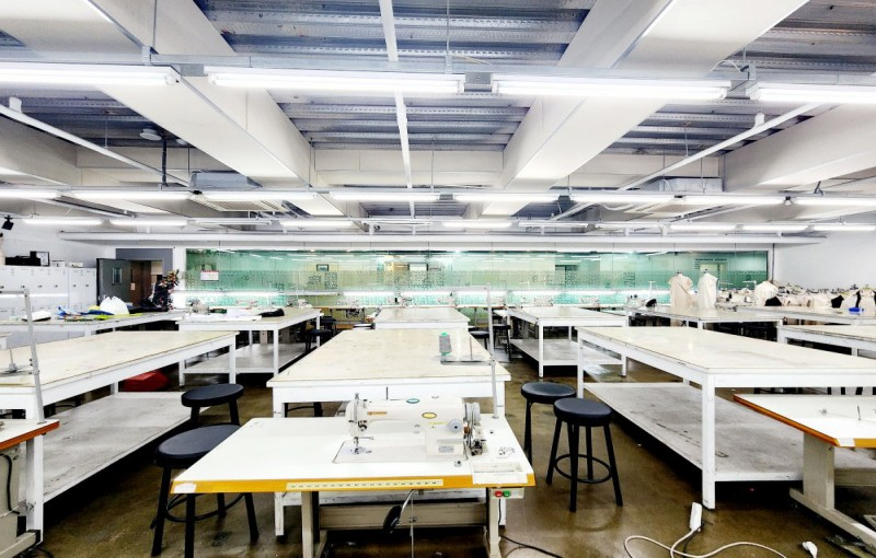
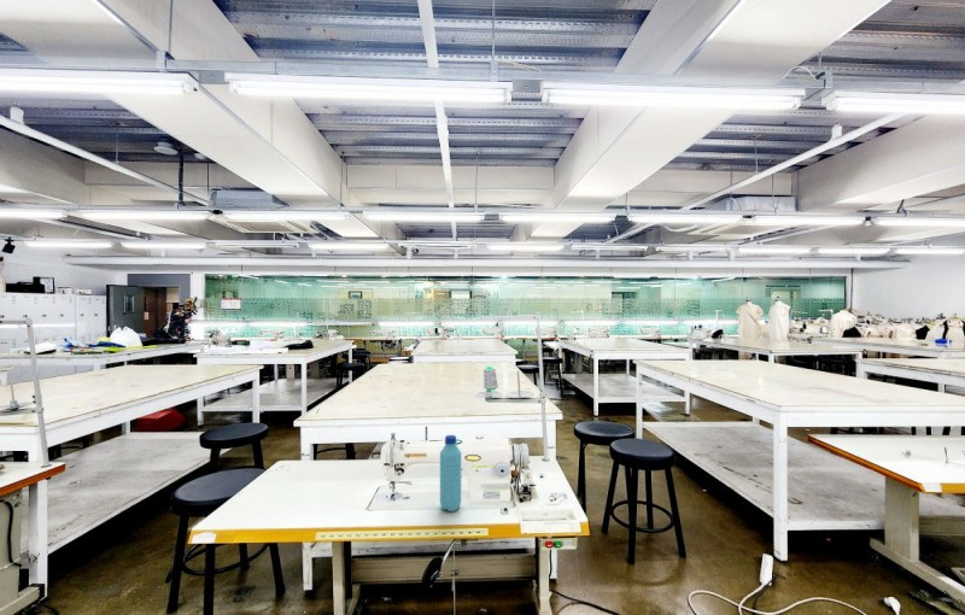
+ water bottle [439,434,462,512]
